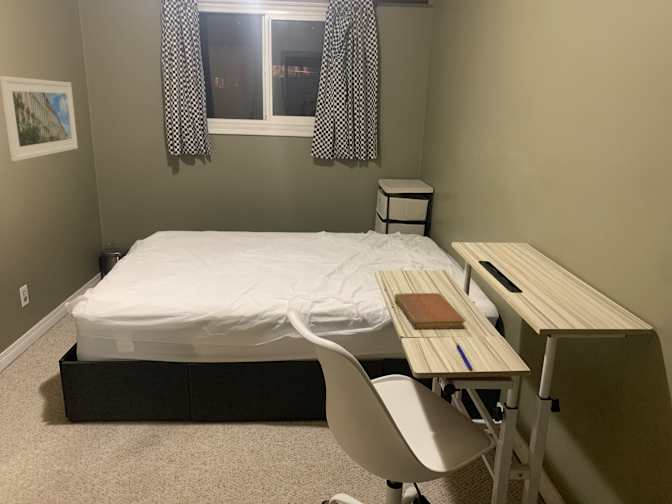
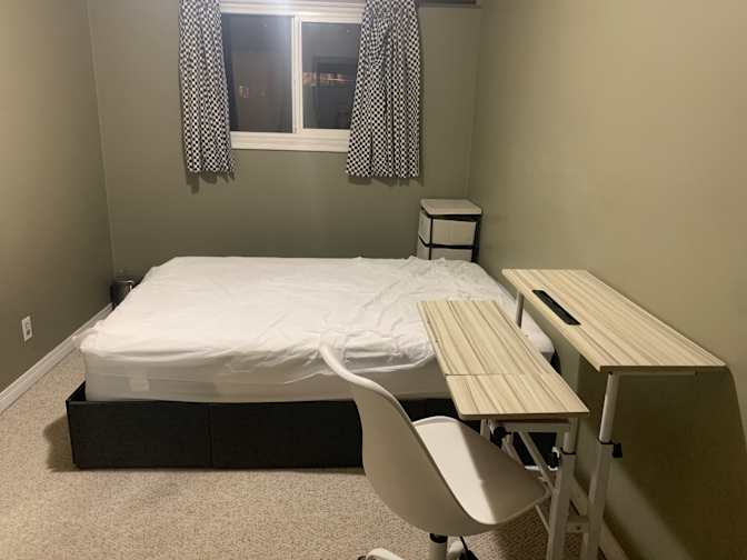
- notebook [394,292,467,330]
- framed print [0,75,79,162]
- pen [455,342,474,372]
